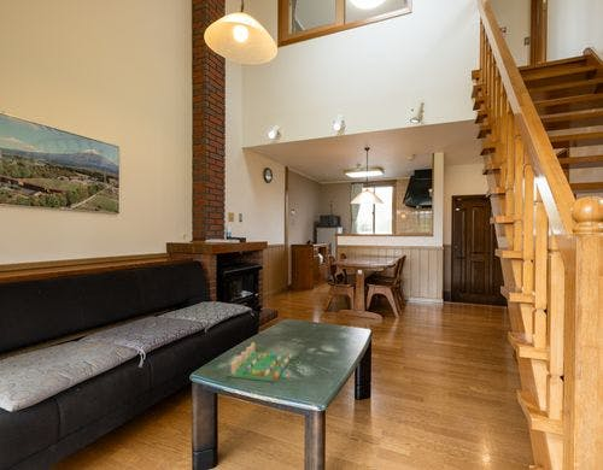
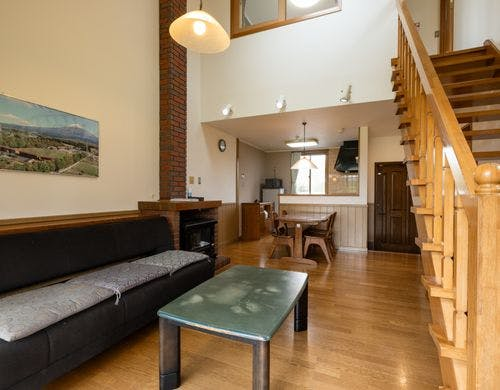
- board game [227,341,294,383]
